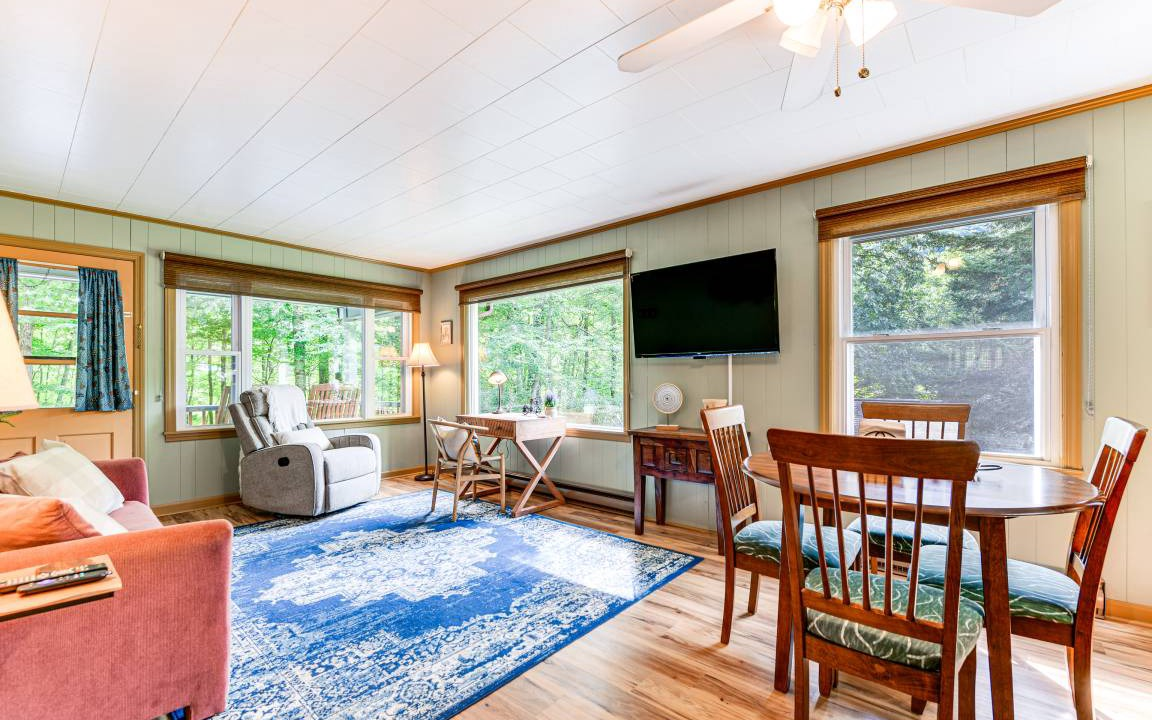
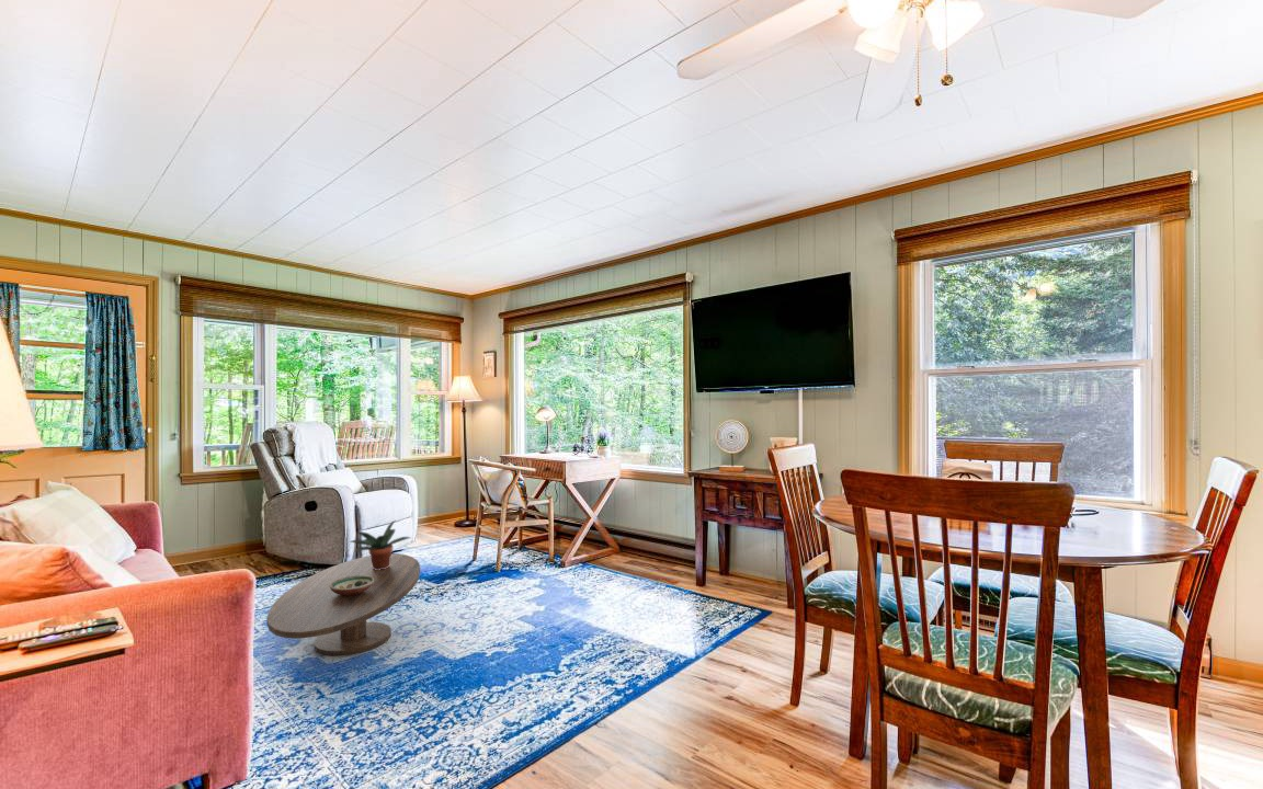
+ coffee table [266,552,421,656]
+ decorative bowl [329,575,374,596]
+ potted plant [348,519,412,570]
